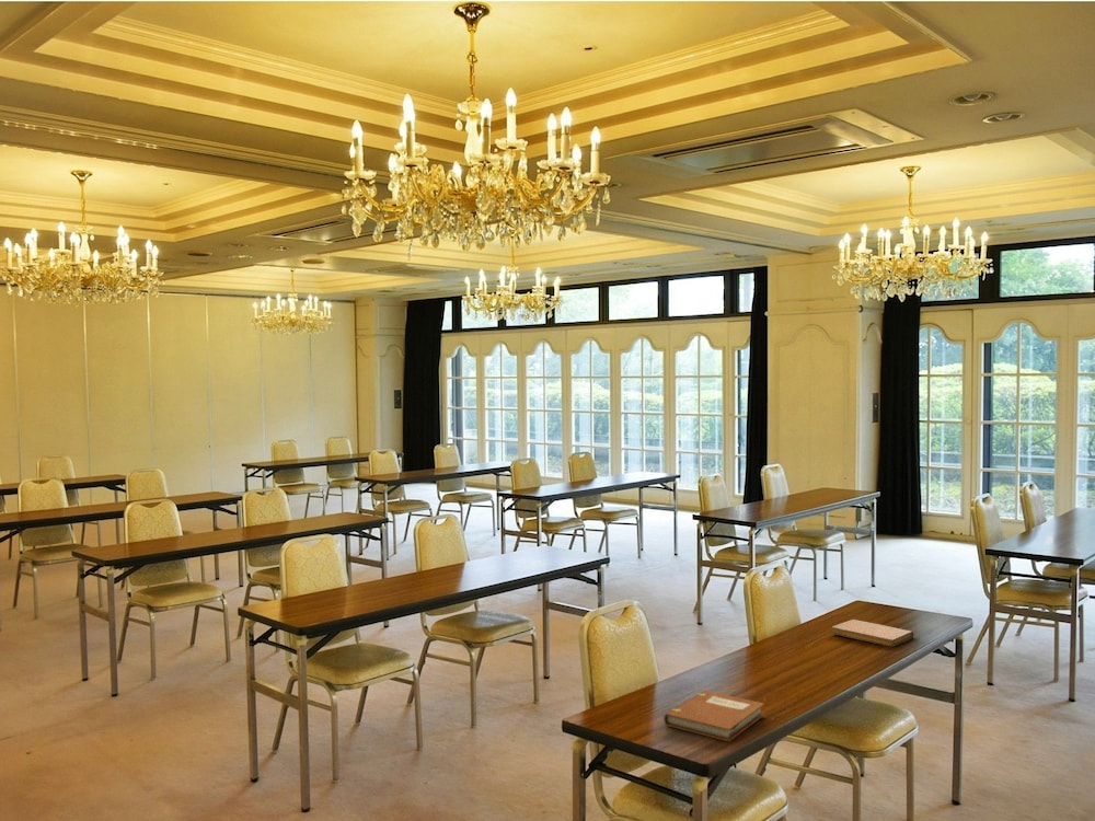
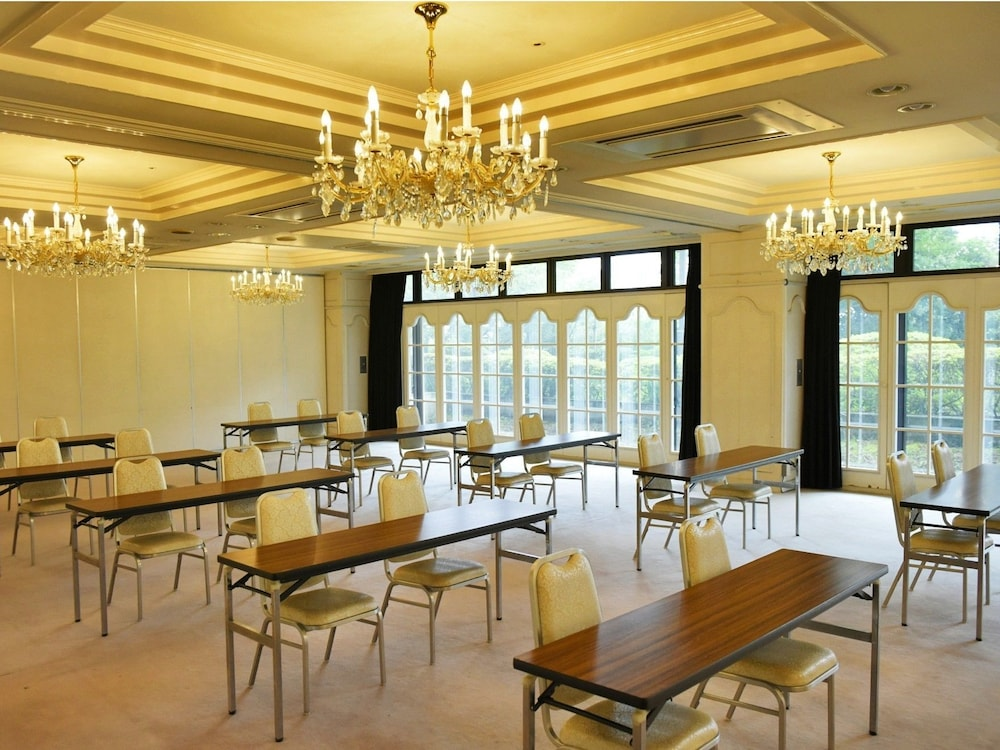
- notebook [662,690,765,742]
- notebook [831,618,914,648]
